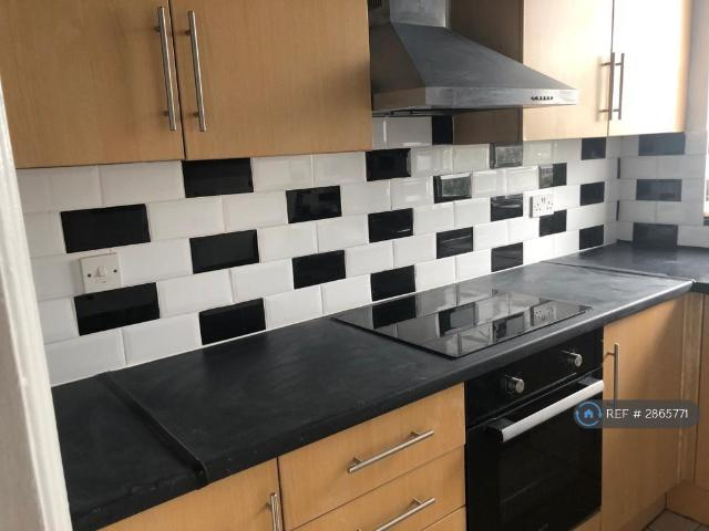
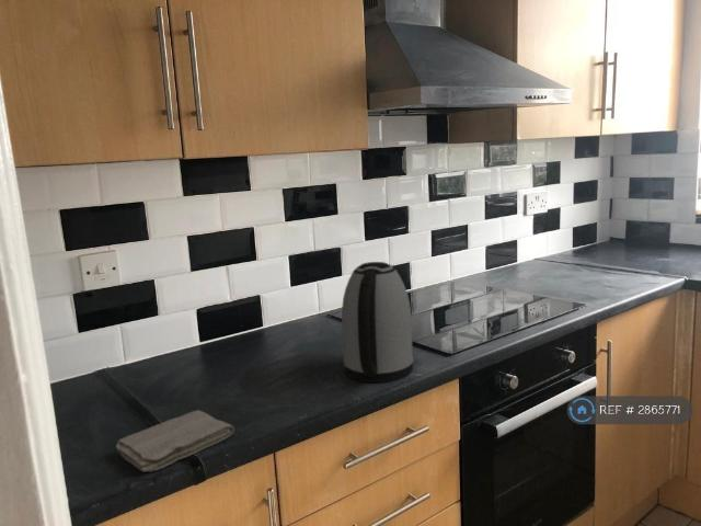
+ kettle [341,261,414,384]
+ washcloth [115,409,235,473]
